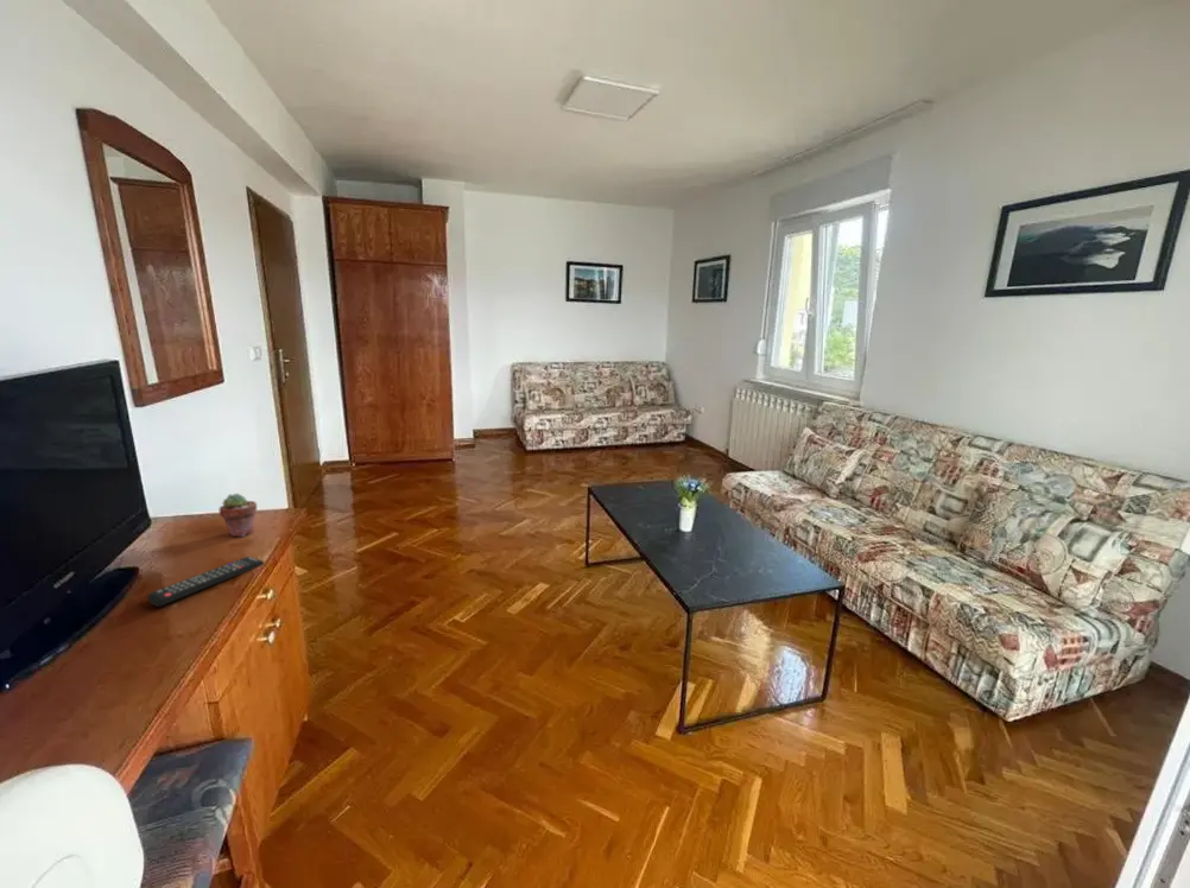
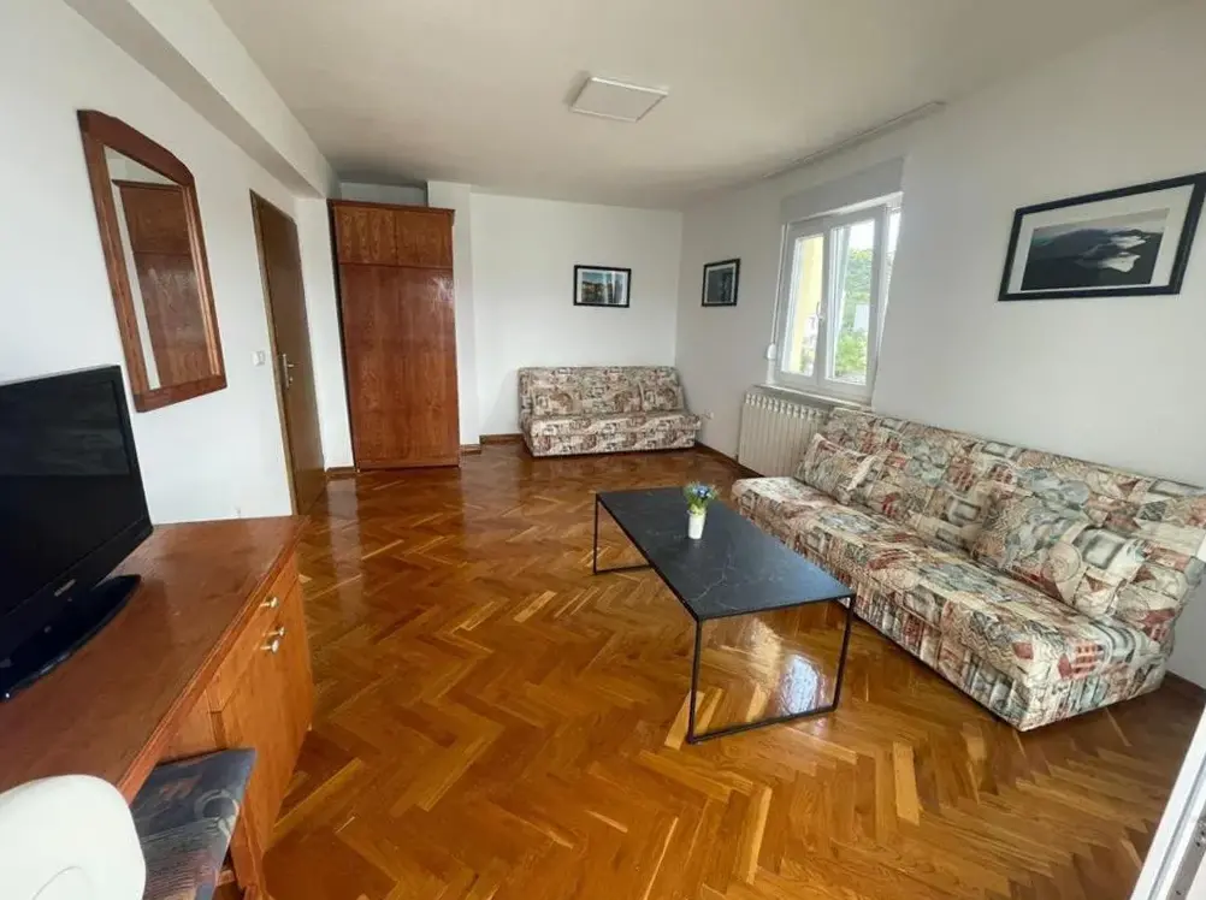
- remote control [146,556,265,608]
- potted succulent [219,493,258,538]
